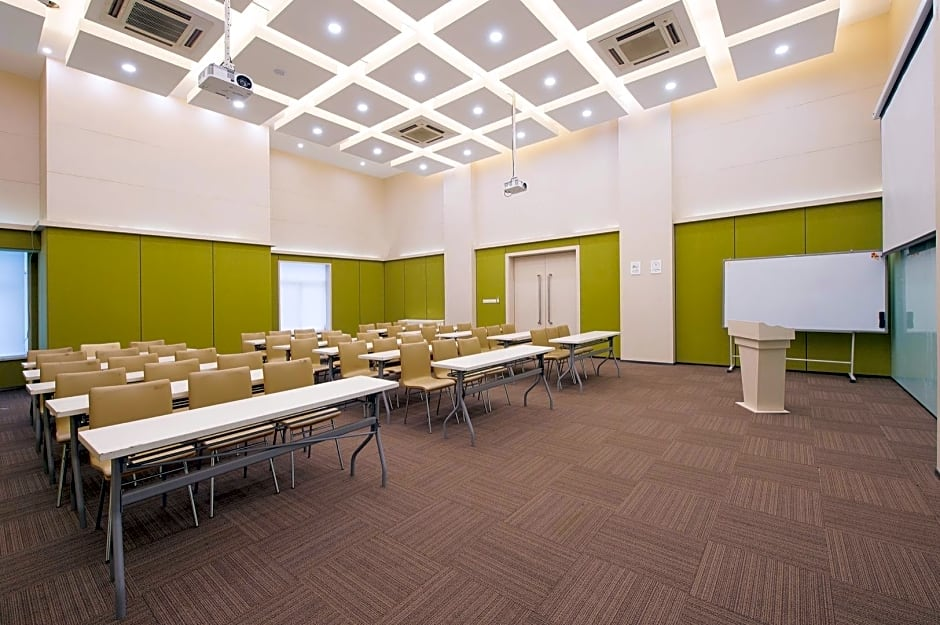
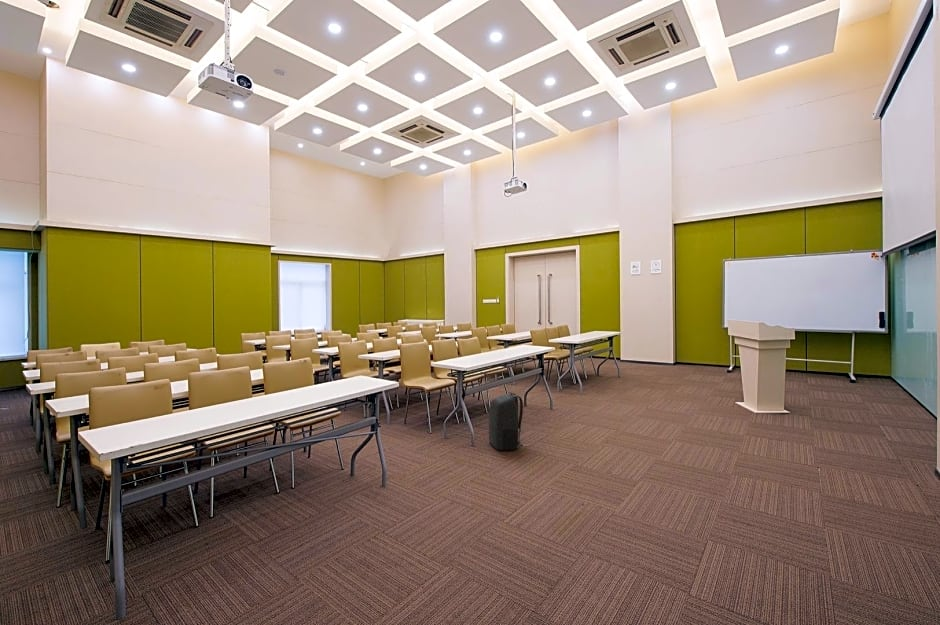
+ backpack [487,391,524,451]
